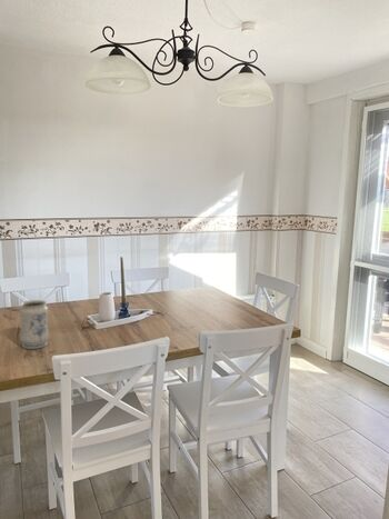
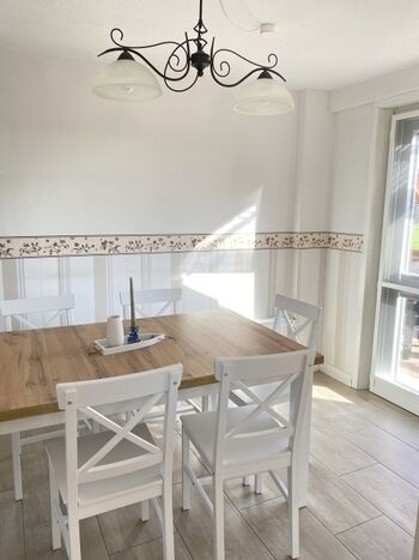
- vase [18,299,50,350]
